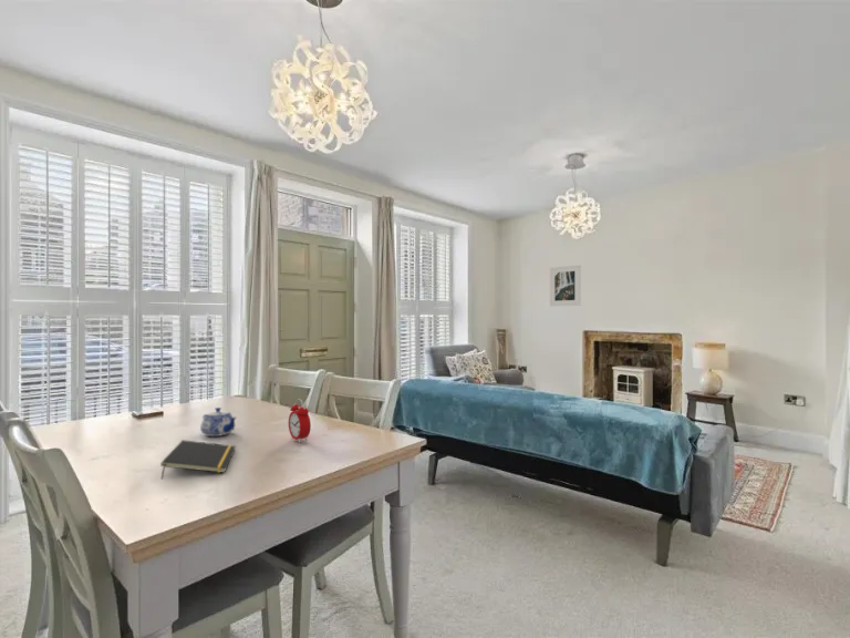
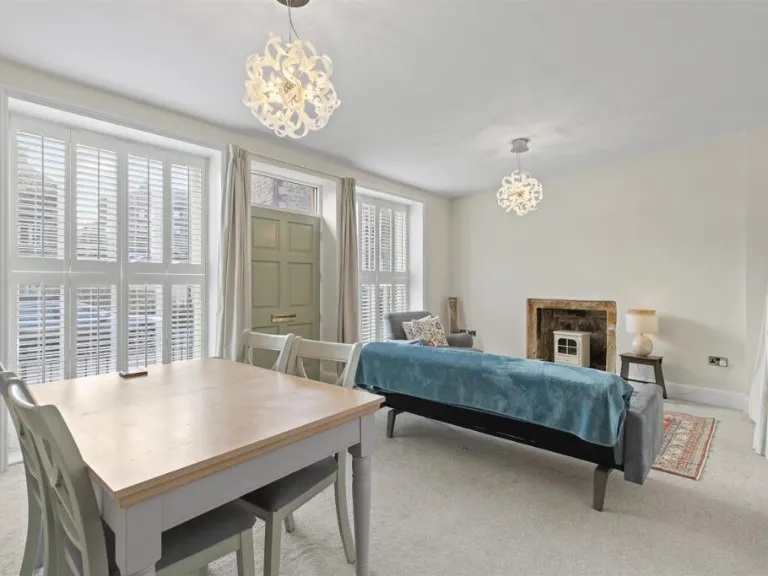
- notepad [159,439,237,480]
- alarm clock [288,398,312,444]
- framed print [549,265,582,307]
- teapot [199,407,237,438]
